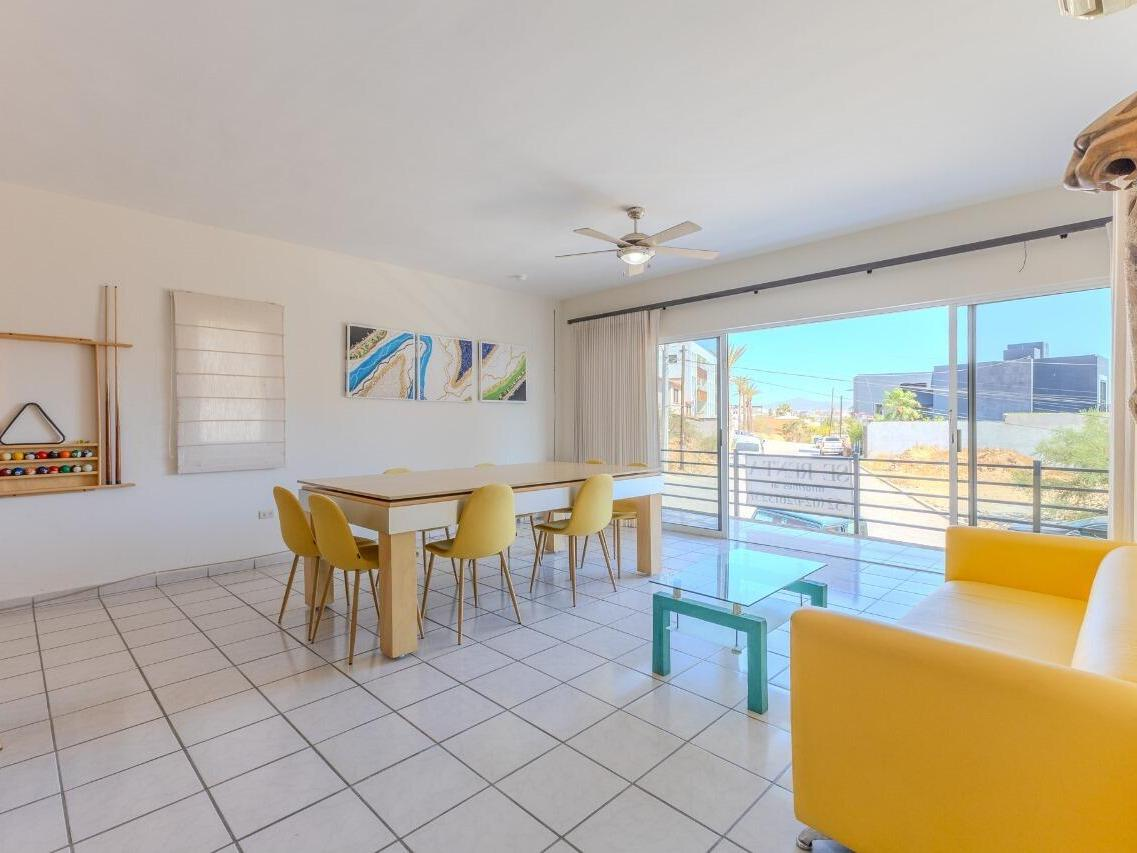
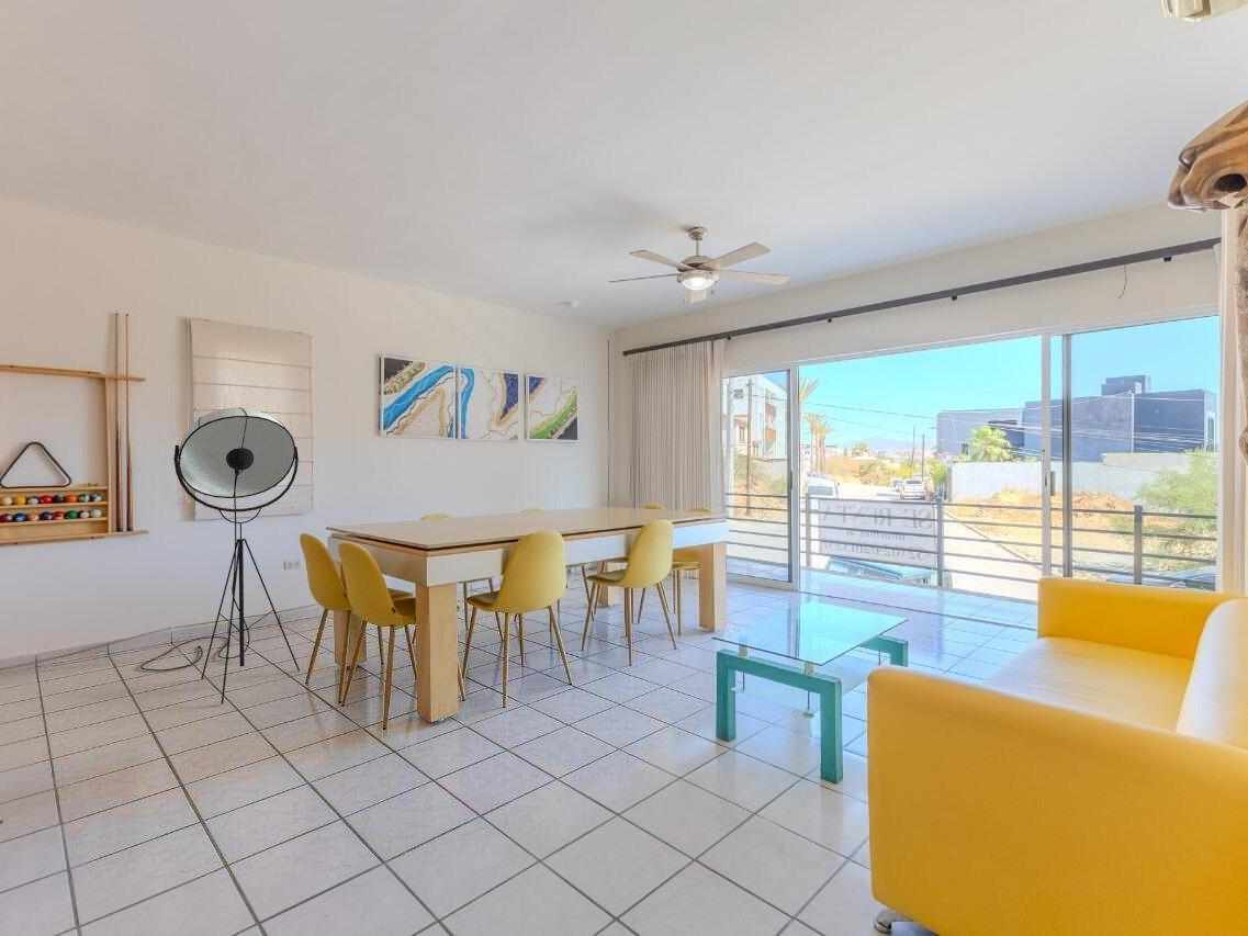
+ floor lamp [139,406,301,706]
